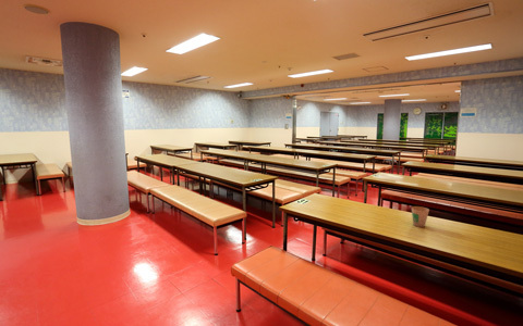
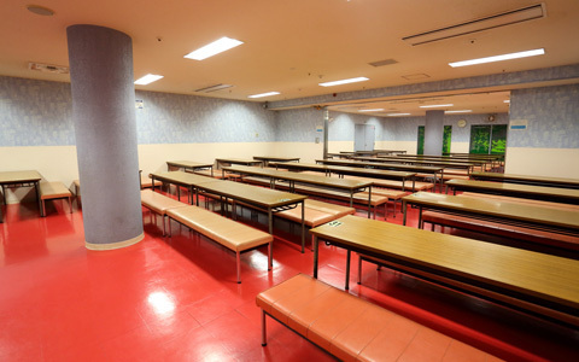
- paper cup [411,205,430,228]
